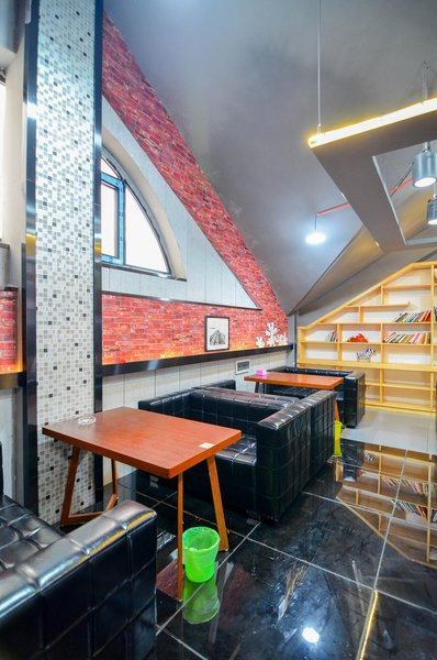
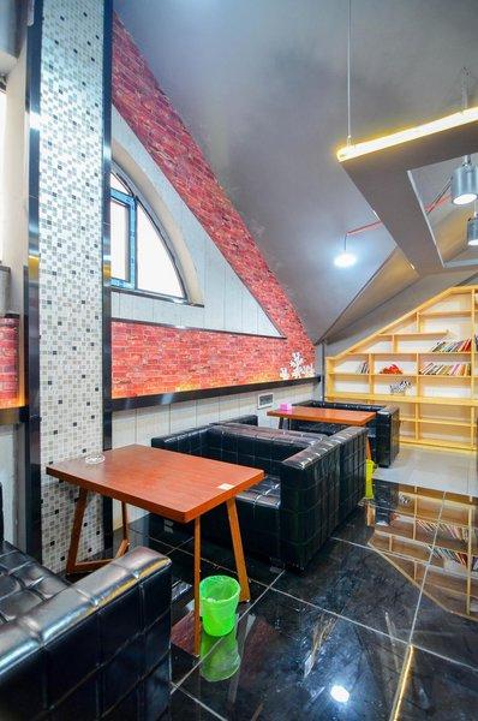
- wall art [203,315,231,353]
